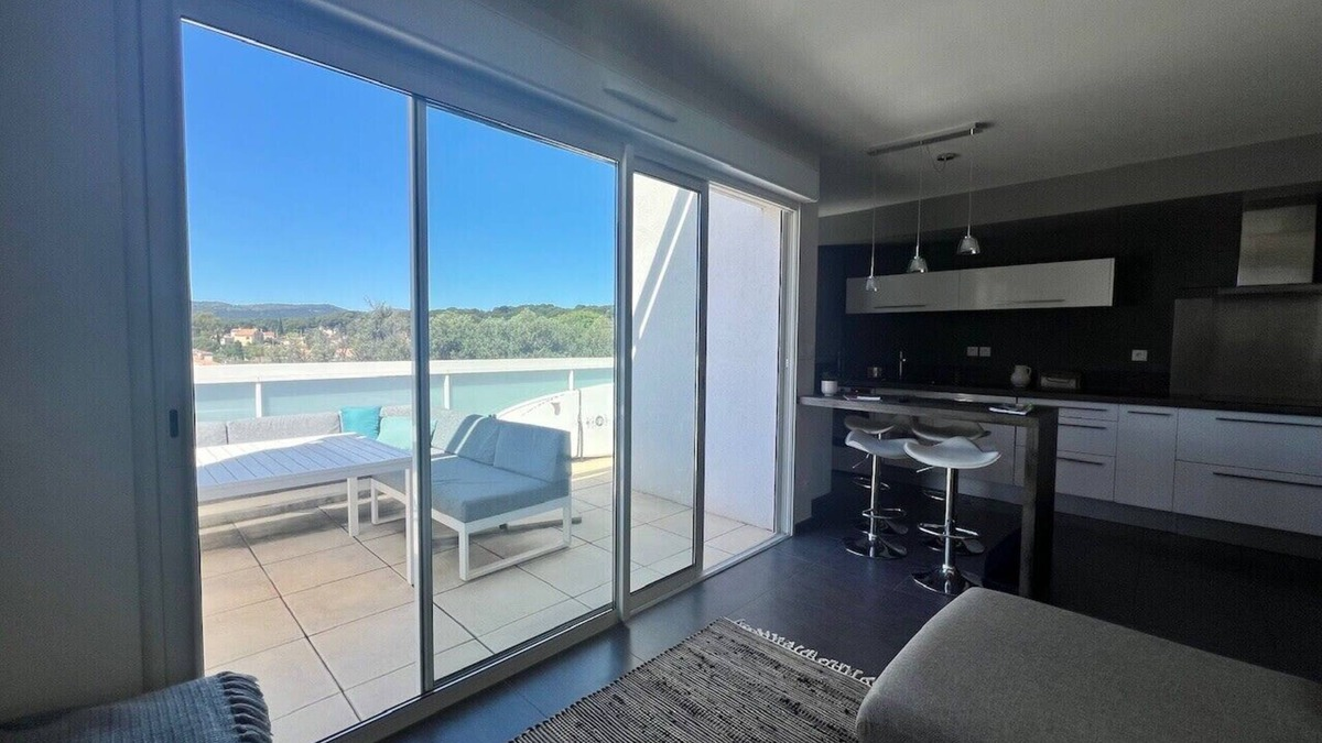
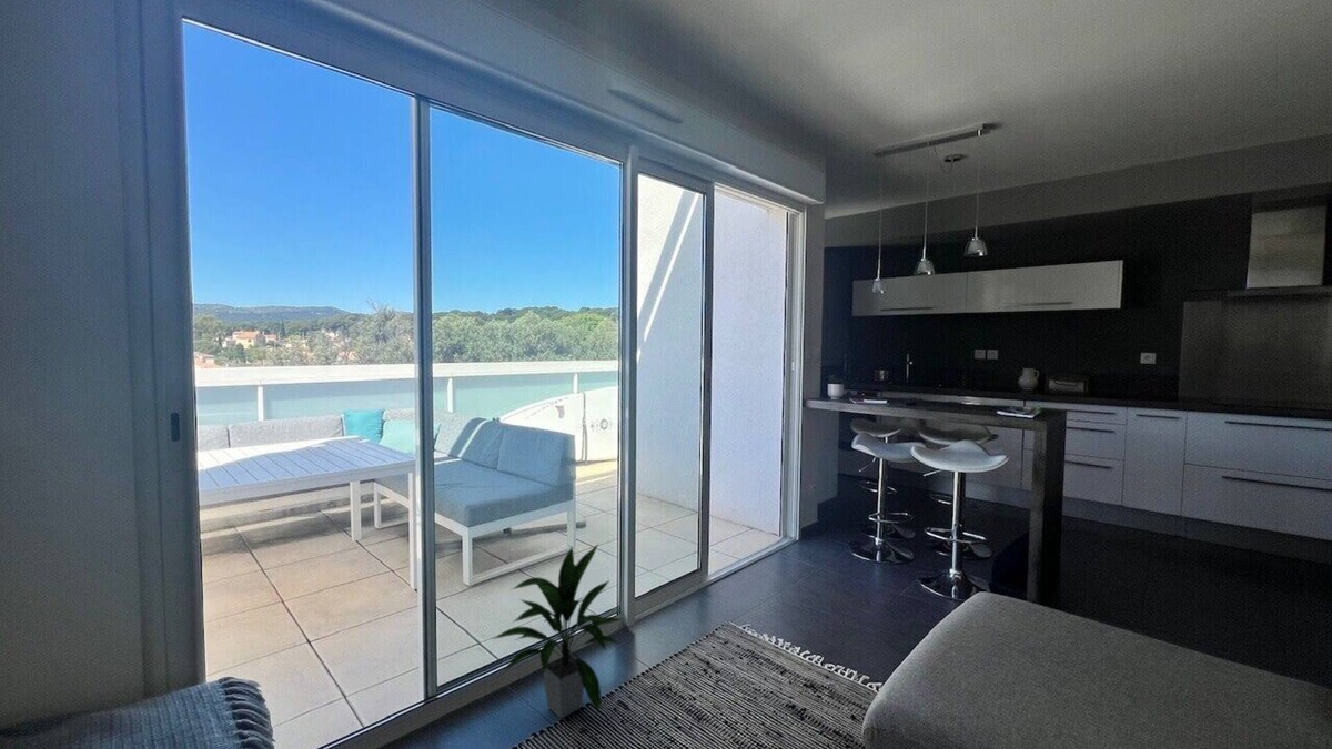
+ indoor plant [491,543,623,719]
